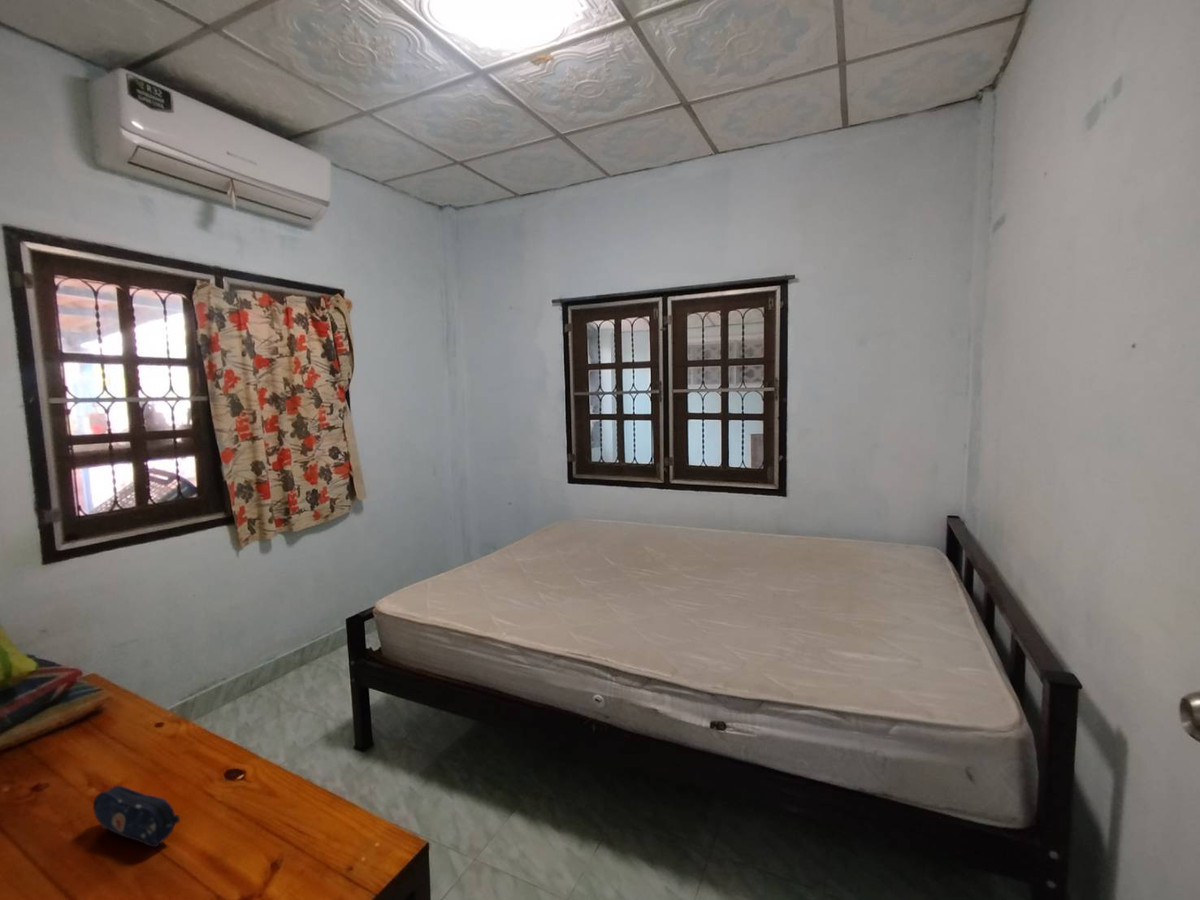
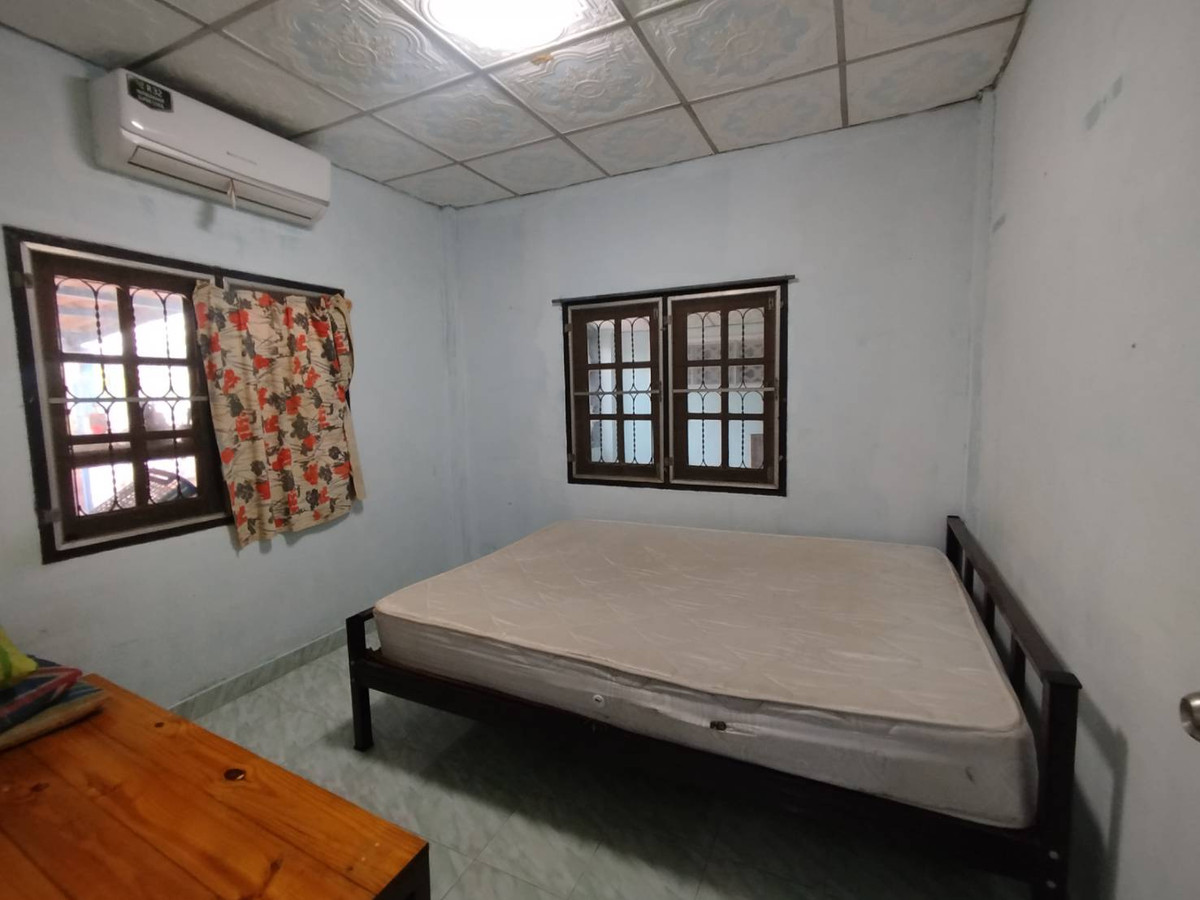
- pencil case [92,785,181,848]
